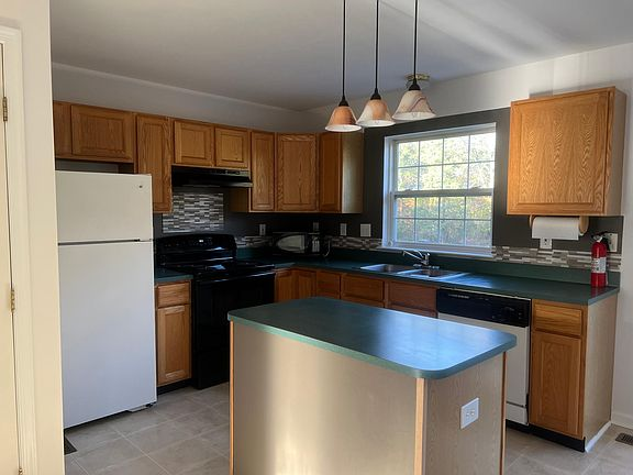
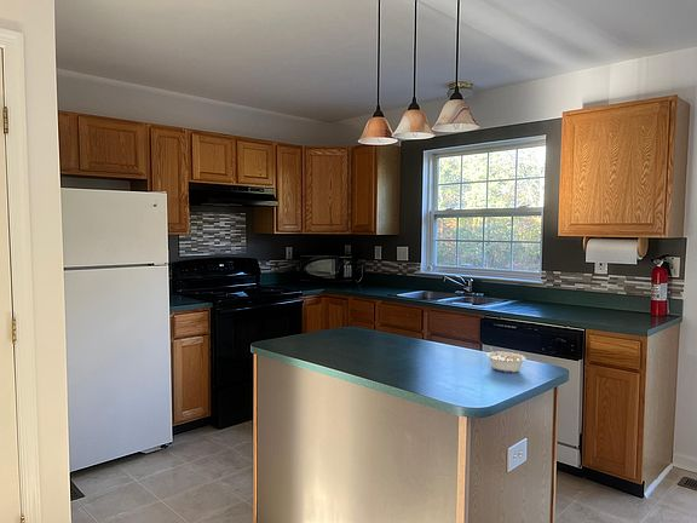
+ legume [485,346,526,374]
